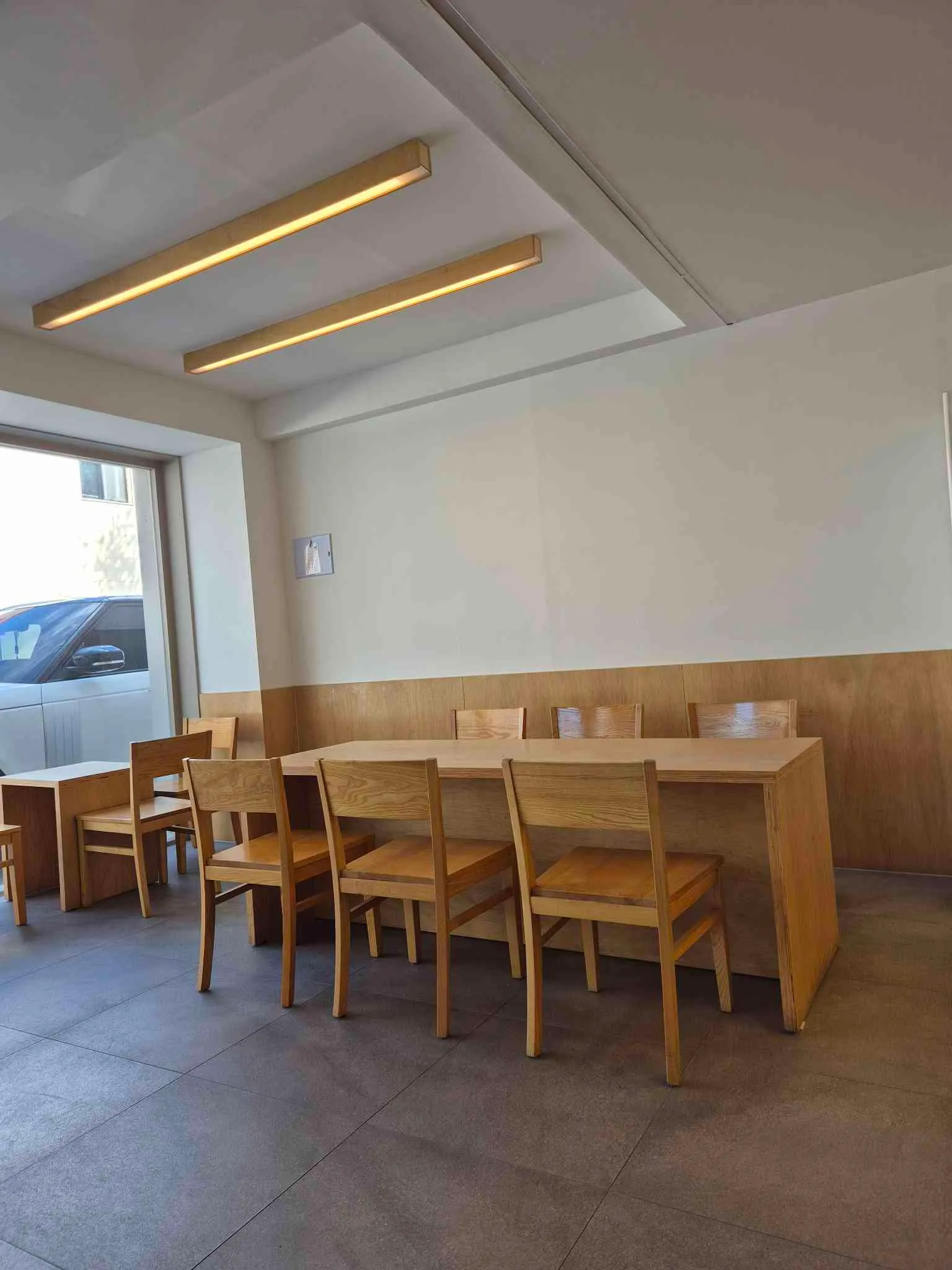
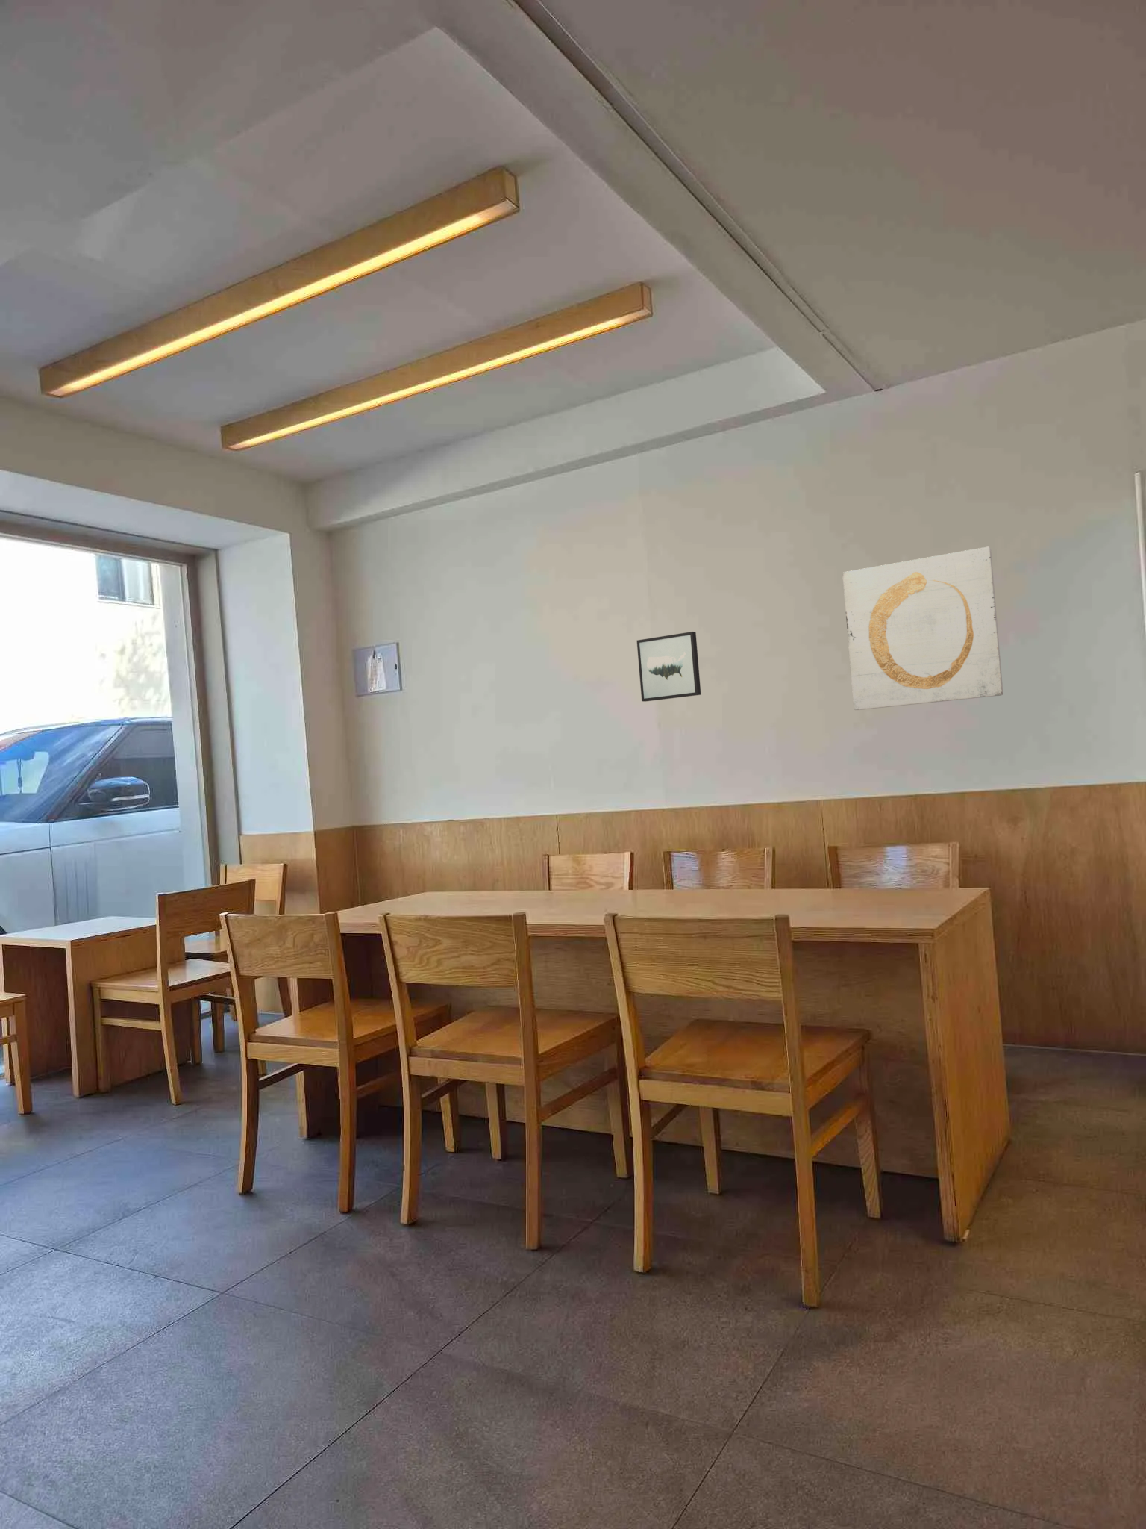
+ wall art [637,631,702,703]
+ wall art [841,547,1004,710]
